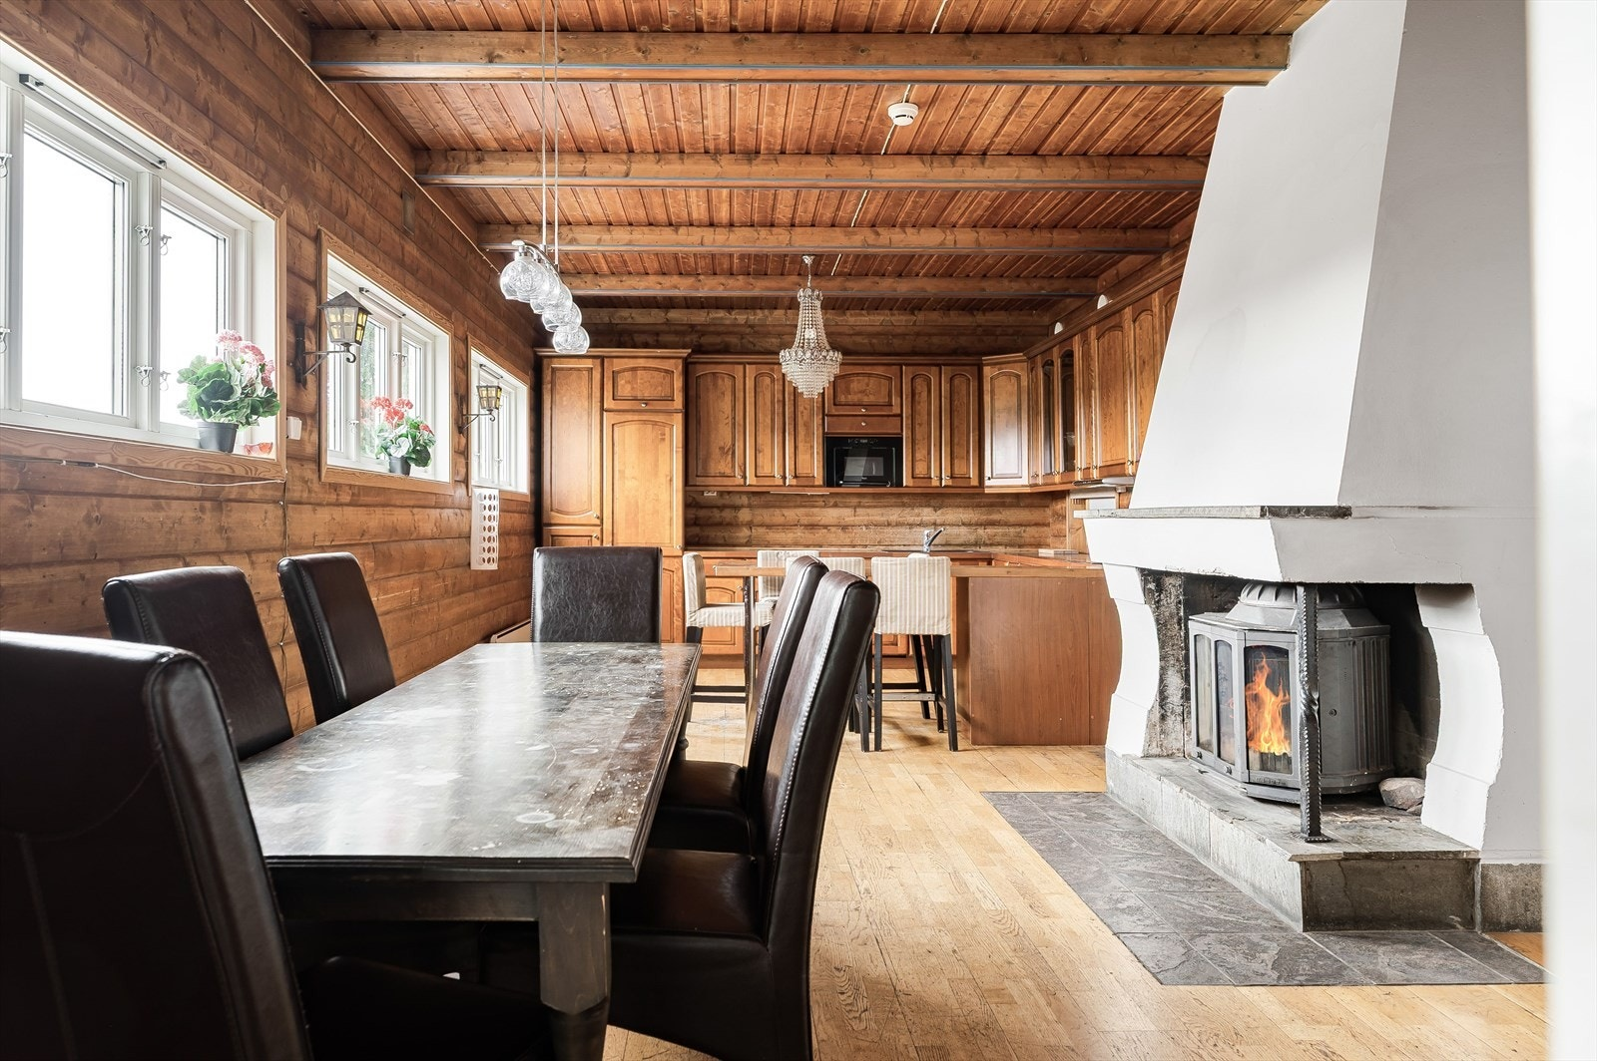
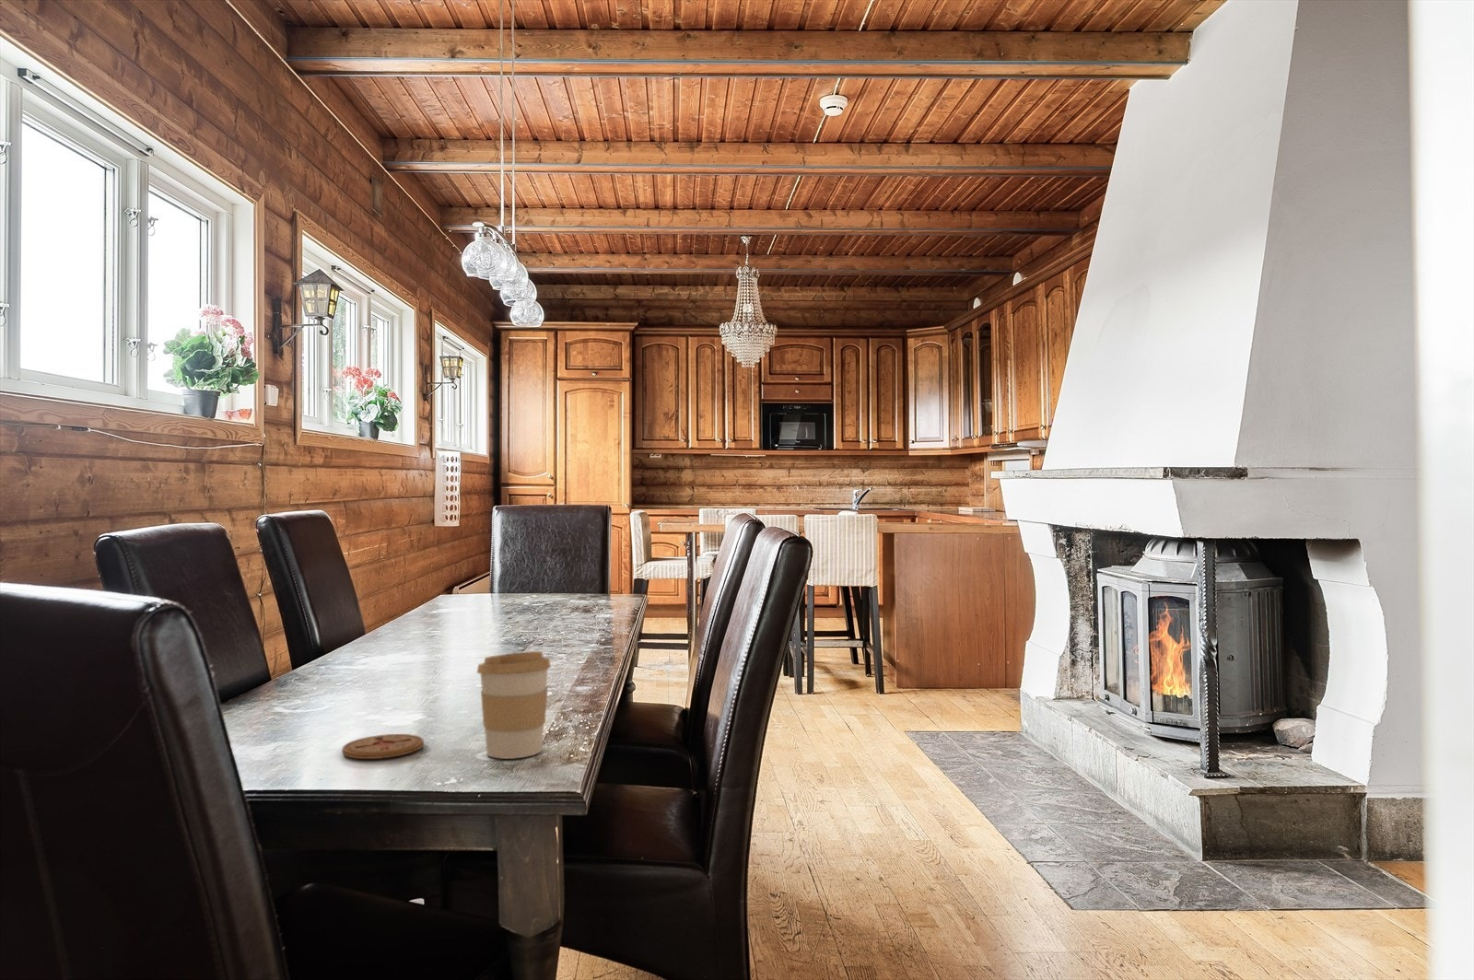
+ coaster [341,733,424,760]
+ coffee cup [477,651,552,760]
